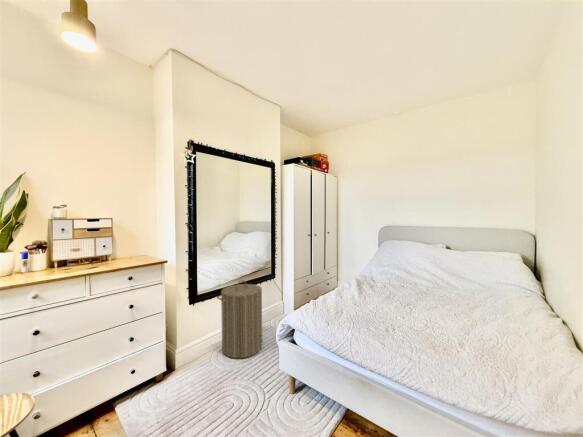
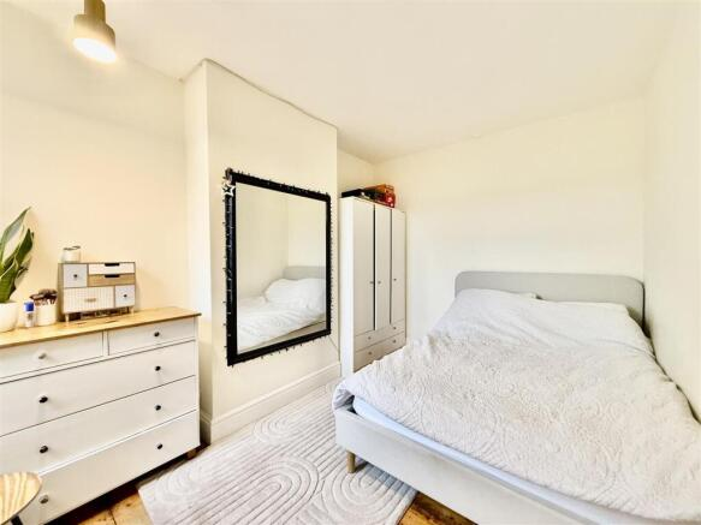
- laundry hamper [218,279,263,359]
